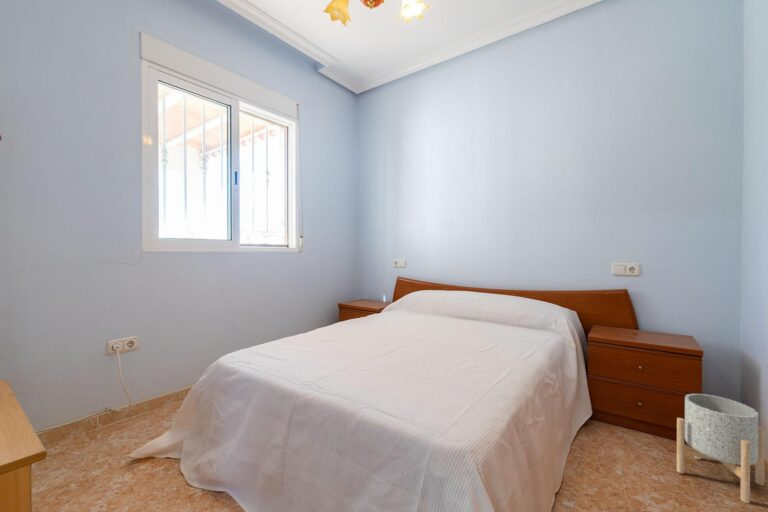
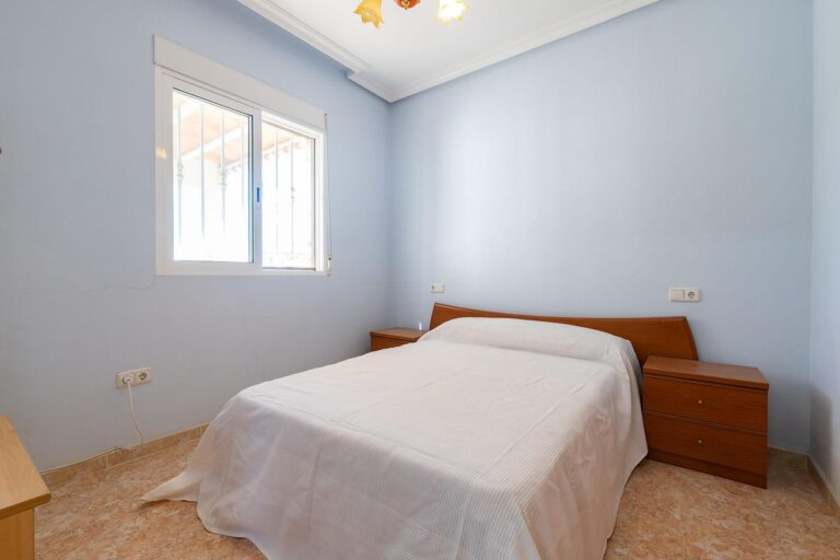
- planter [676,393,766,504]
